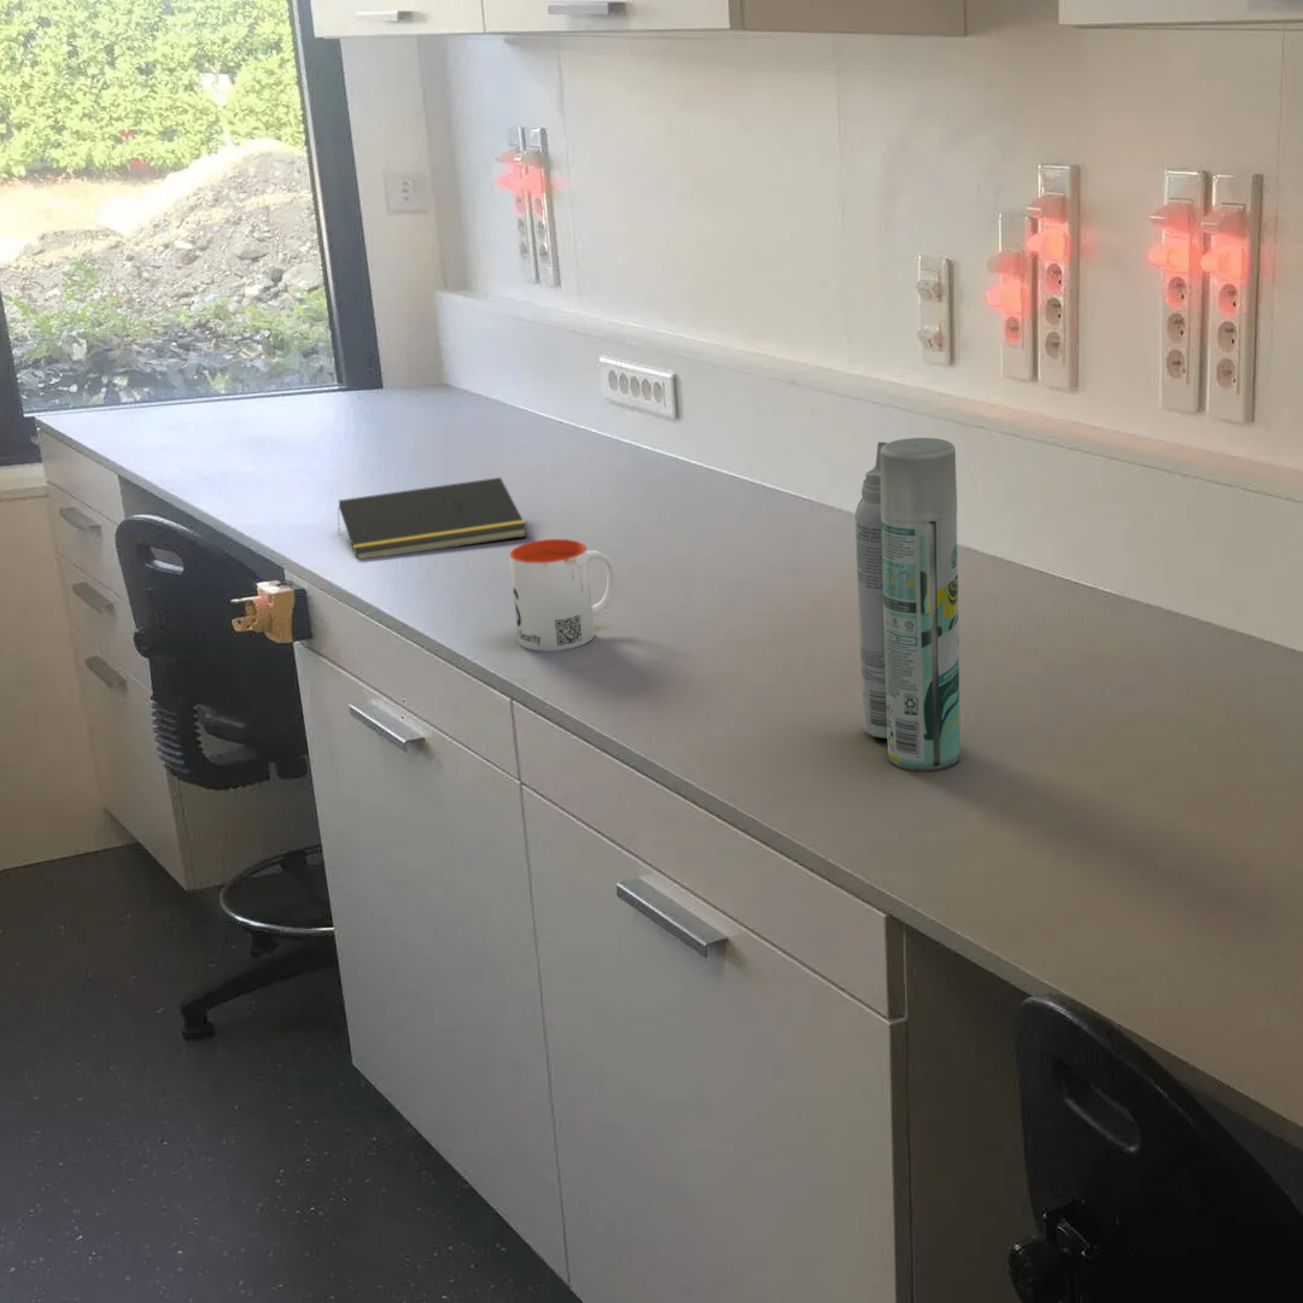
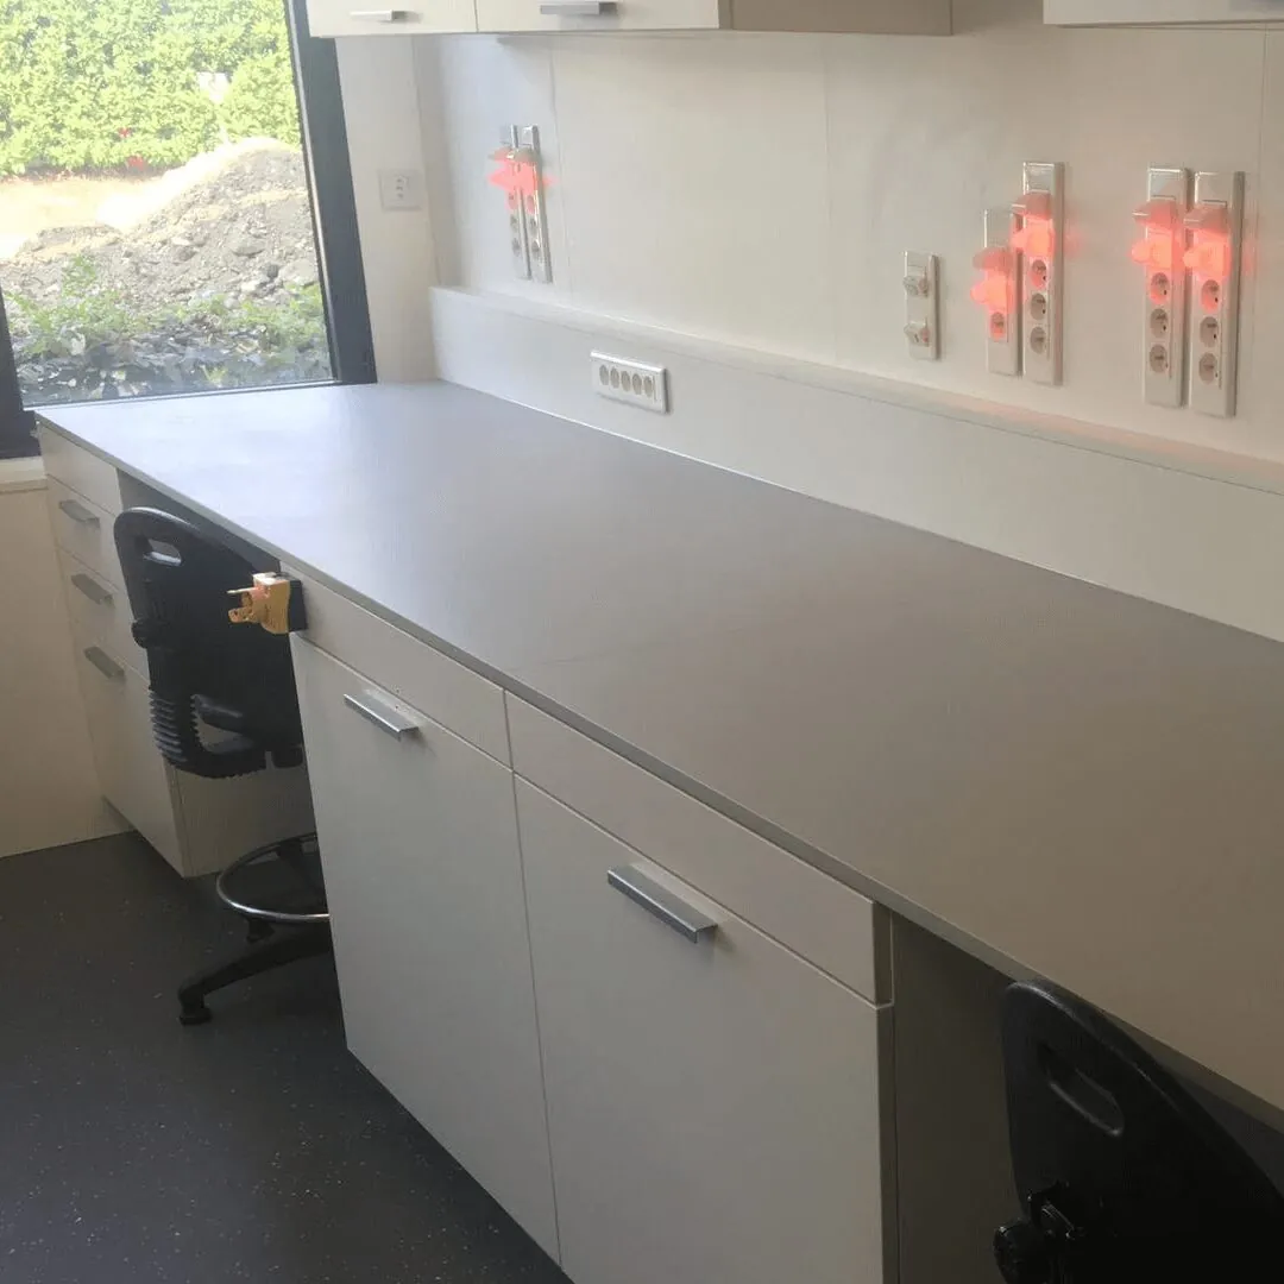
- aerosol can [854,437,962,773]
- notepad [337,477,528,560]
- mug [508,538,618,653]
